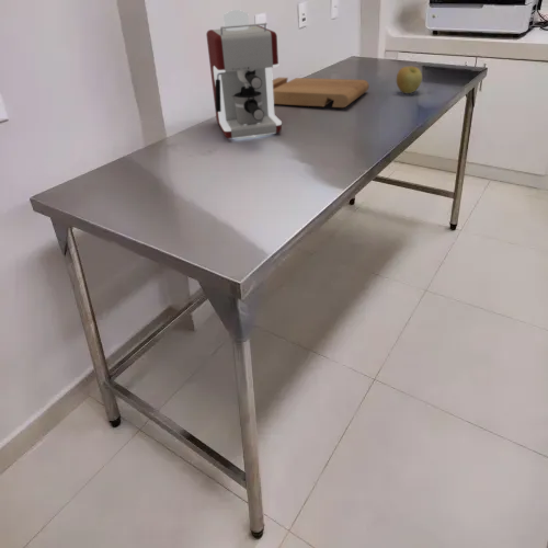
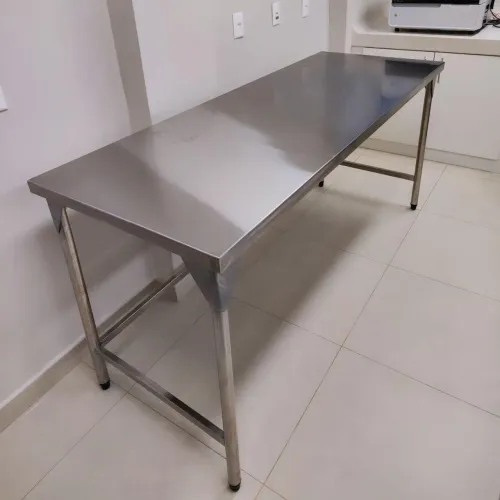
- apple [396,66,423,94]
- cutting board [272,77,370,109]
- coffee maker [205,9,283,139]
